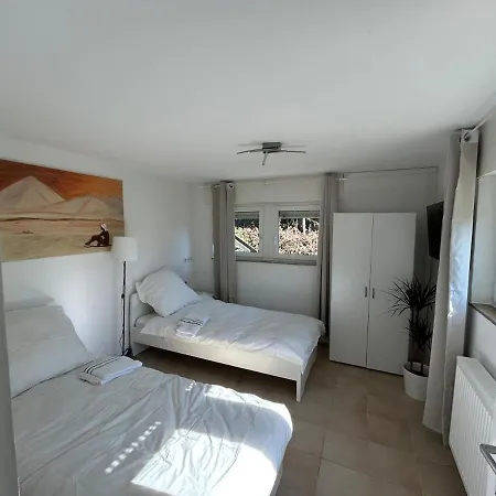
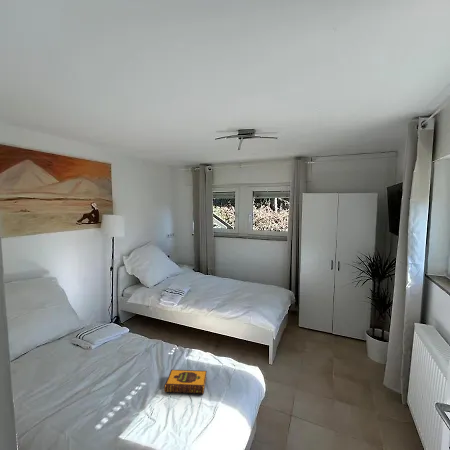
+ hardback book [163,369,208,395]
